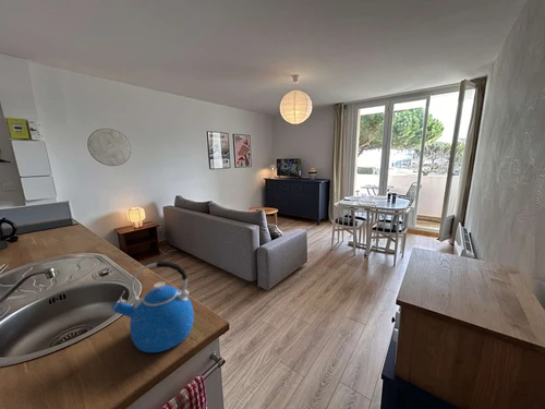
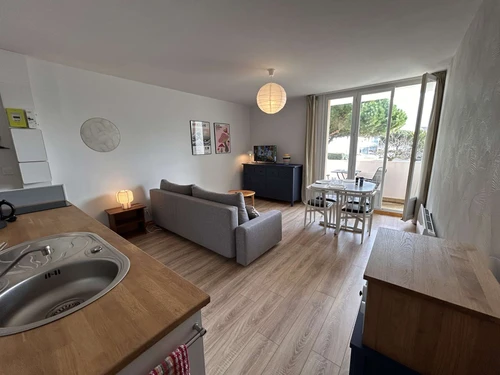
- kettle [110,260,195,353]
